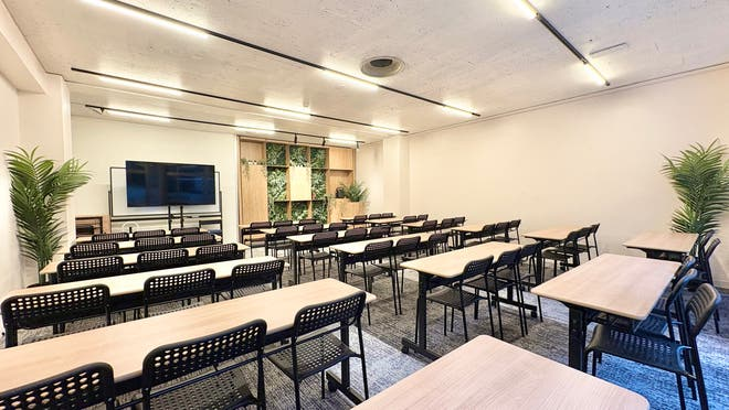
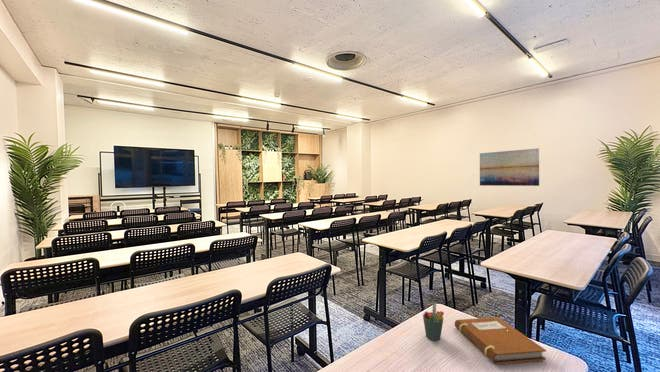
+ wall art [479,147,540,187]
+ notebook [454,316,547,365]
+ pen holder [422,301,445,342]
